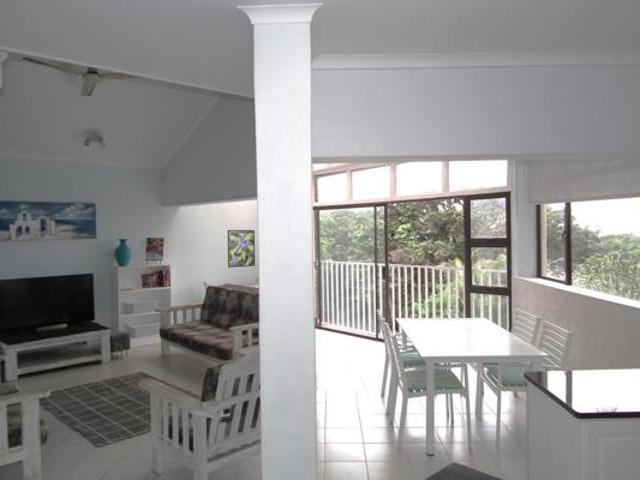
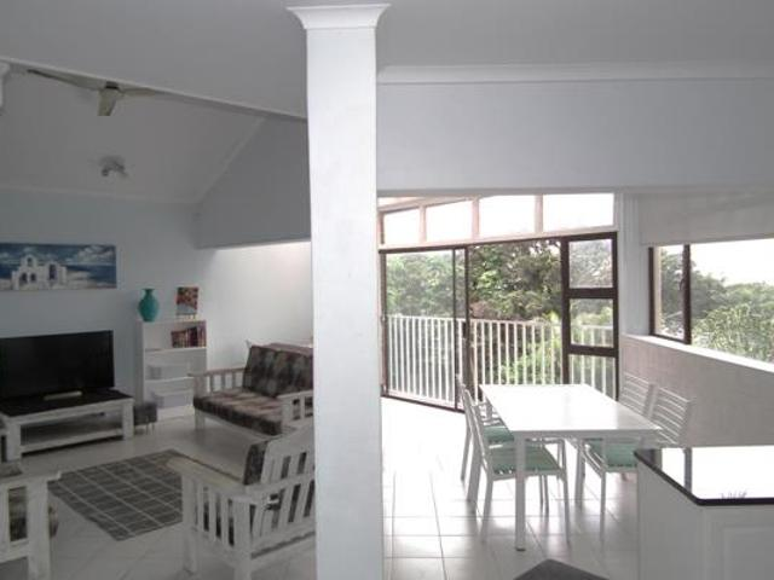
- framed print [227,229,256,268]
